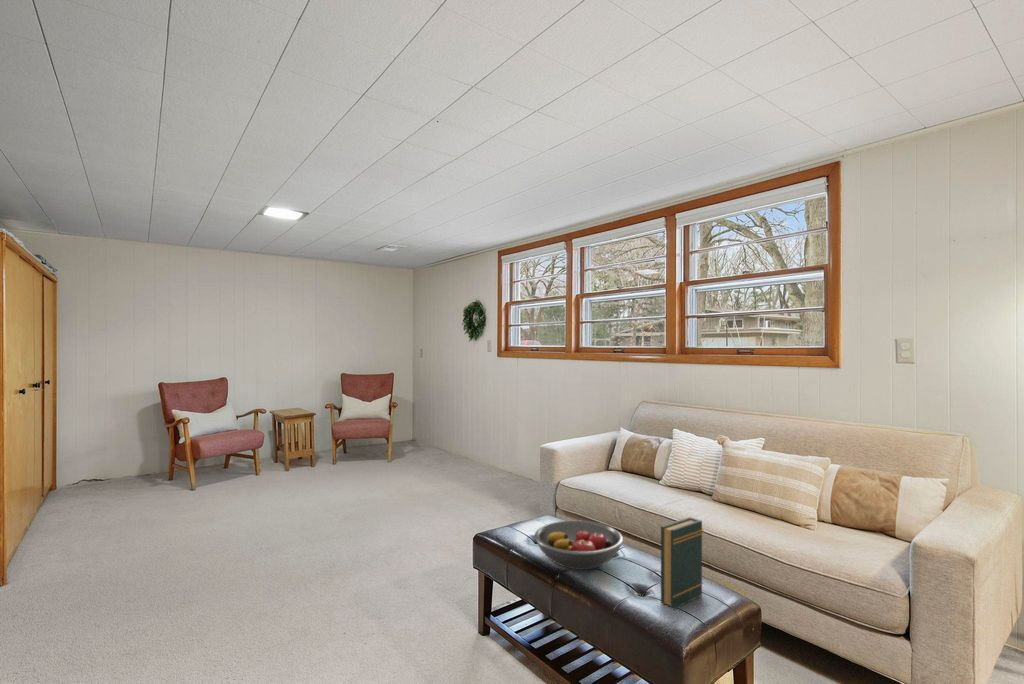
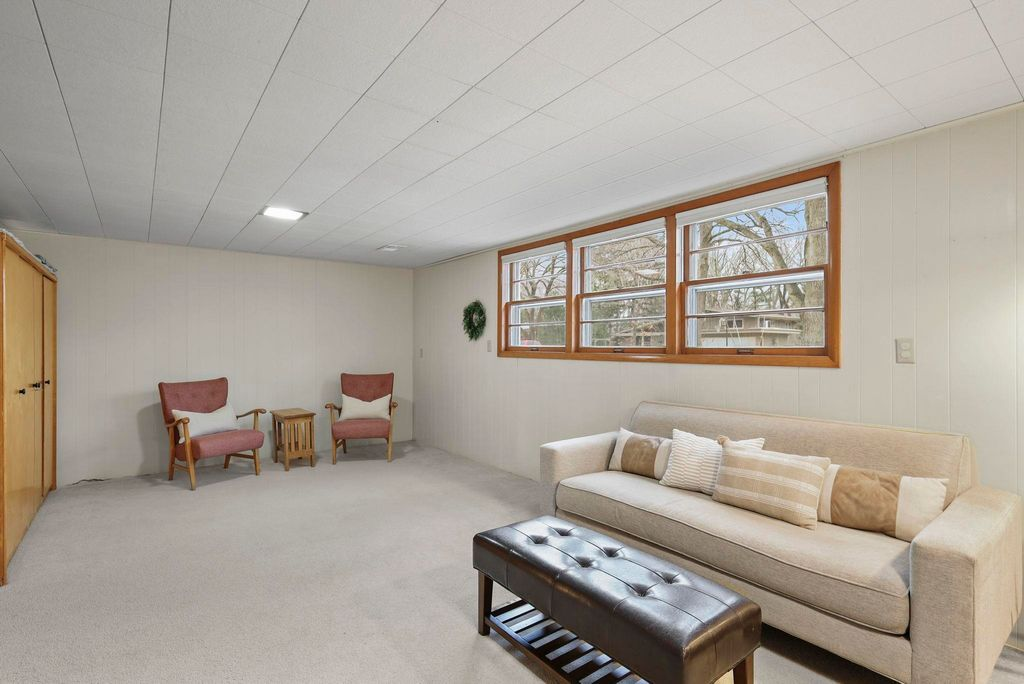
- book [660,516,705,610]
- fruit bowl [533,519,625,570]
